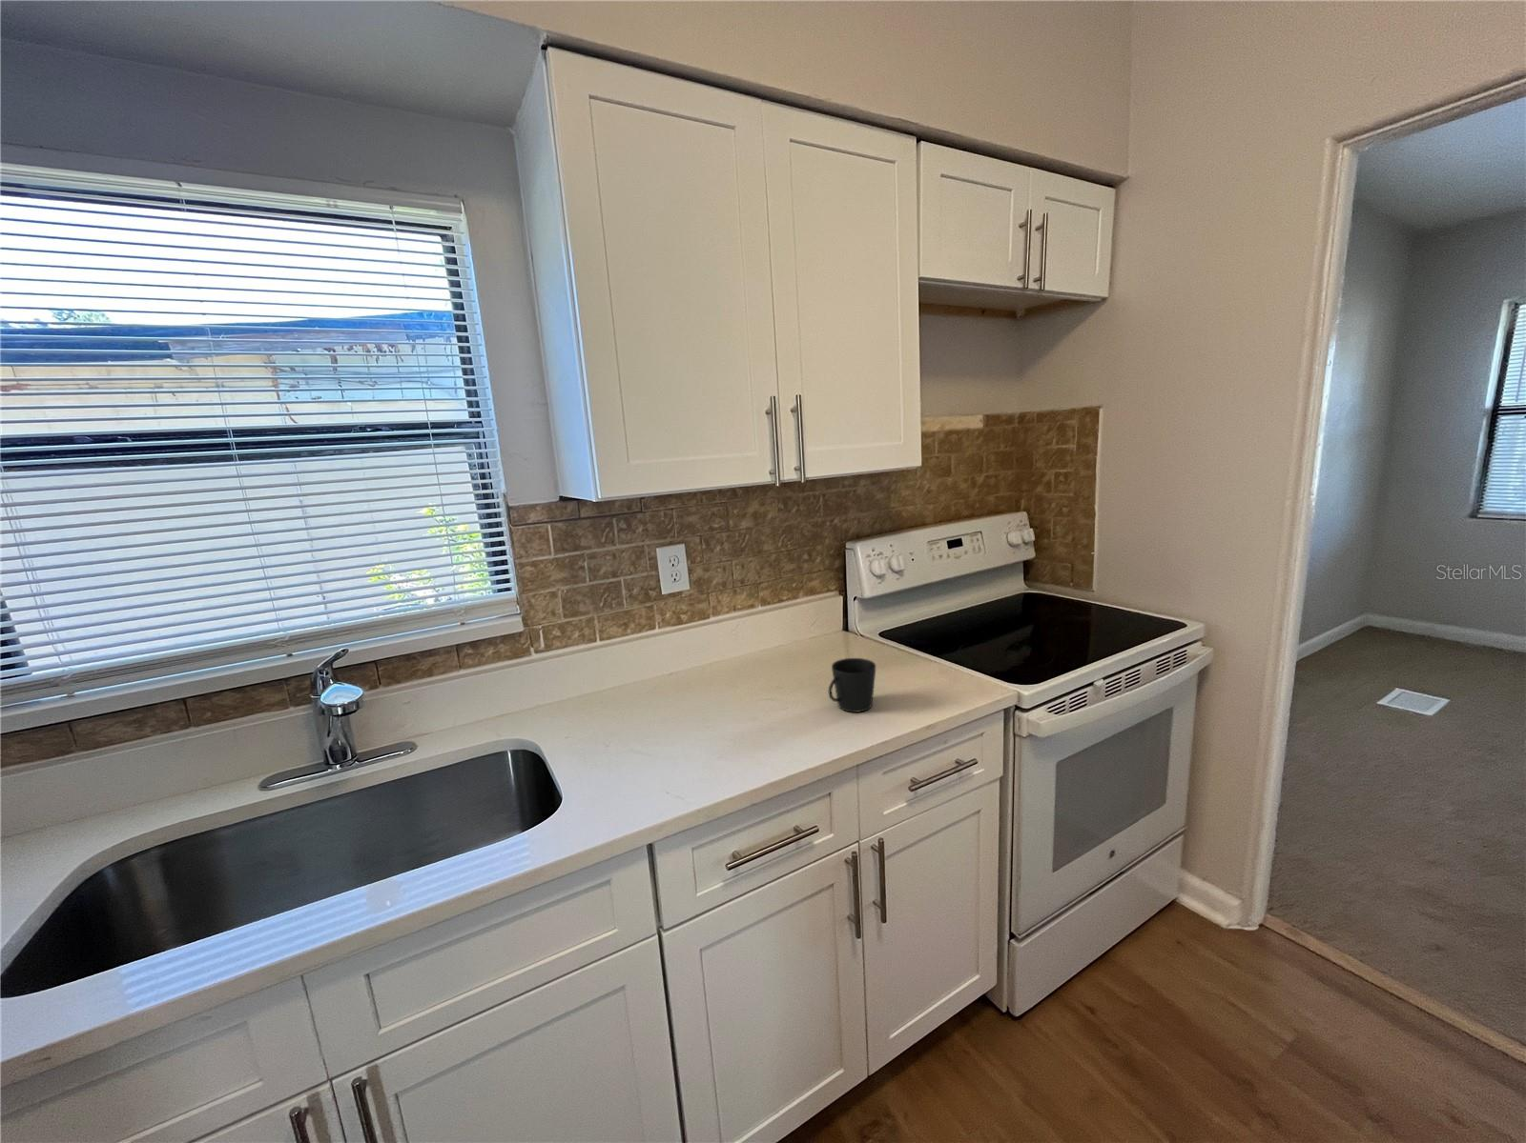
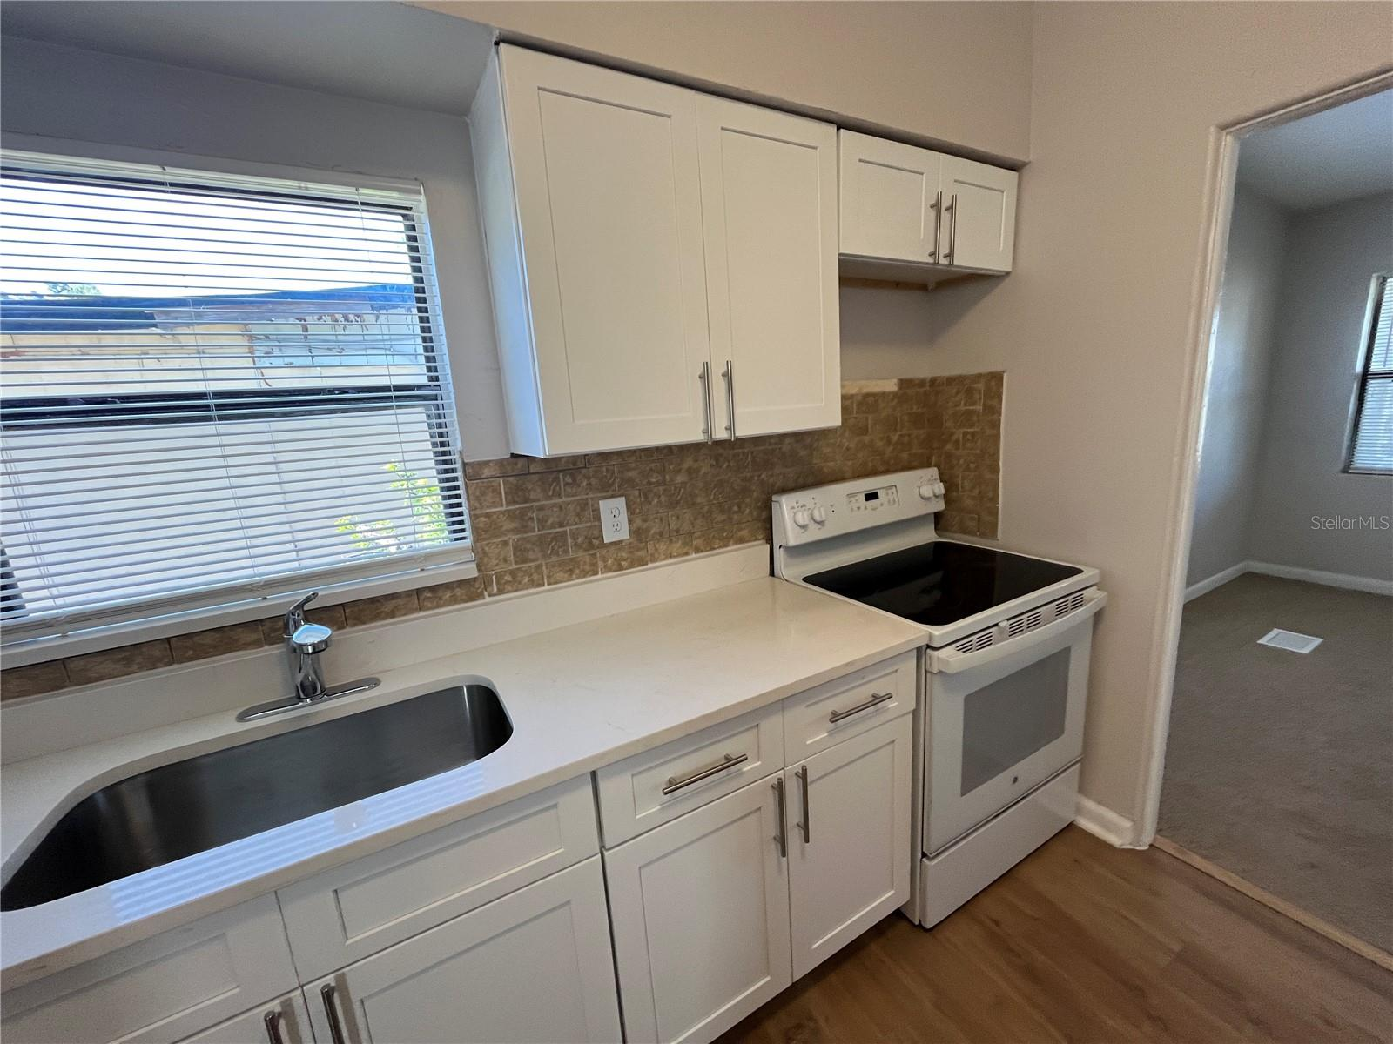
- cup [828,657,876,713]
